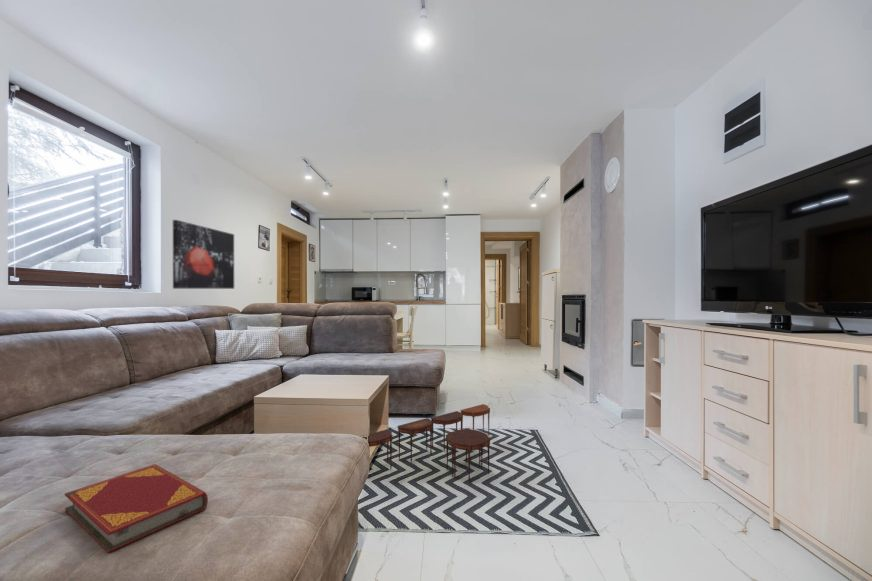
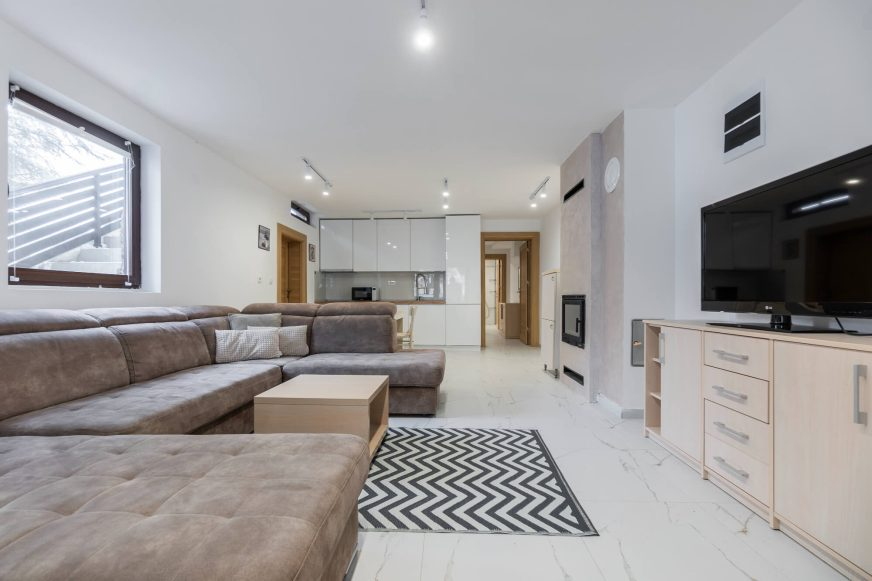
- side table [363,403,491,483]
- hardback book [64,463,209,554]
- wall art [172,219,235,290]
